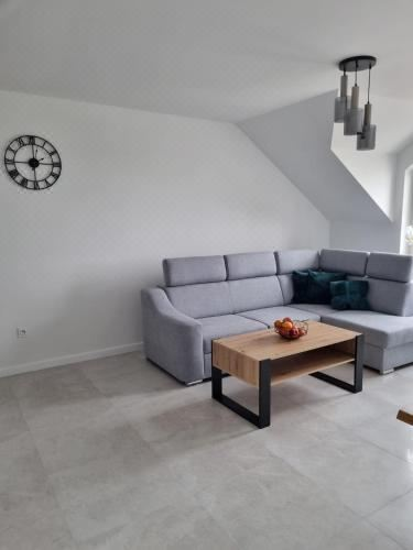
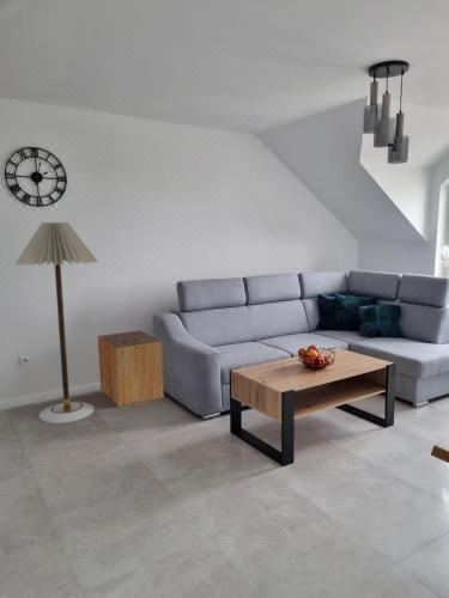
+ floor lamp [13,221,99,425]
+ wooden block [97,329,165,408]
